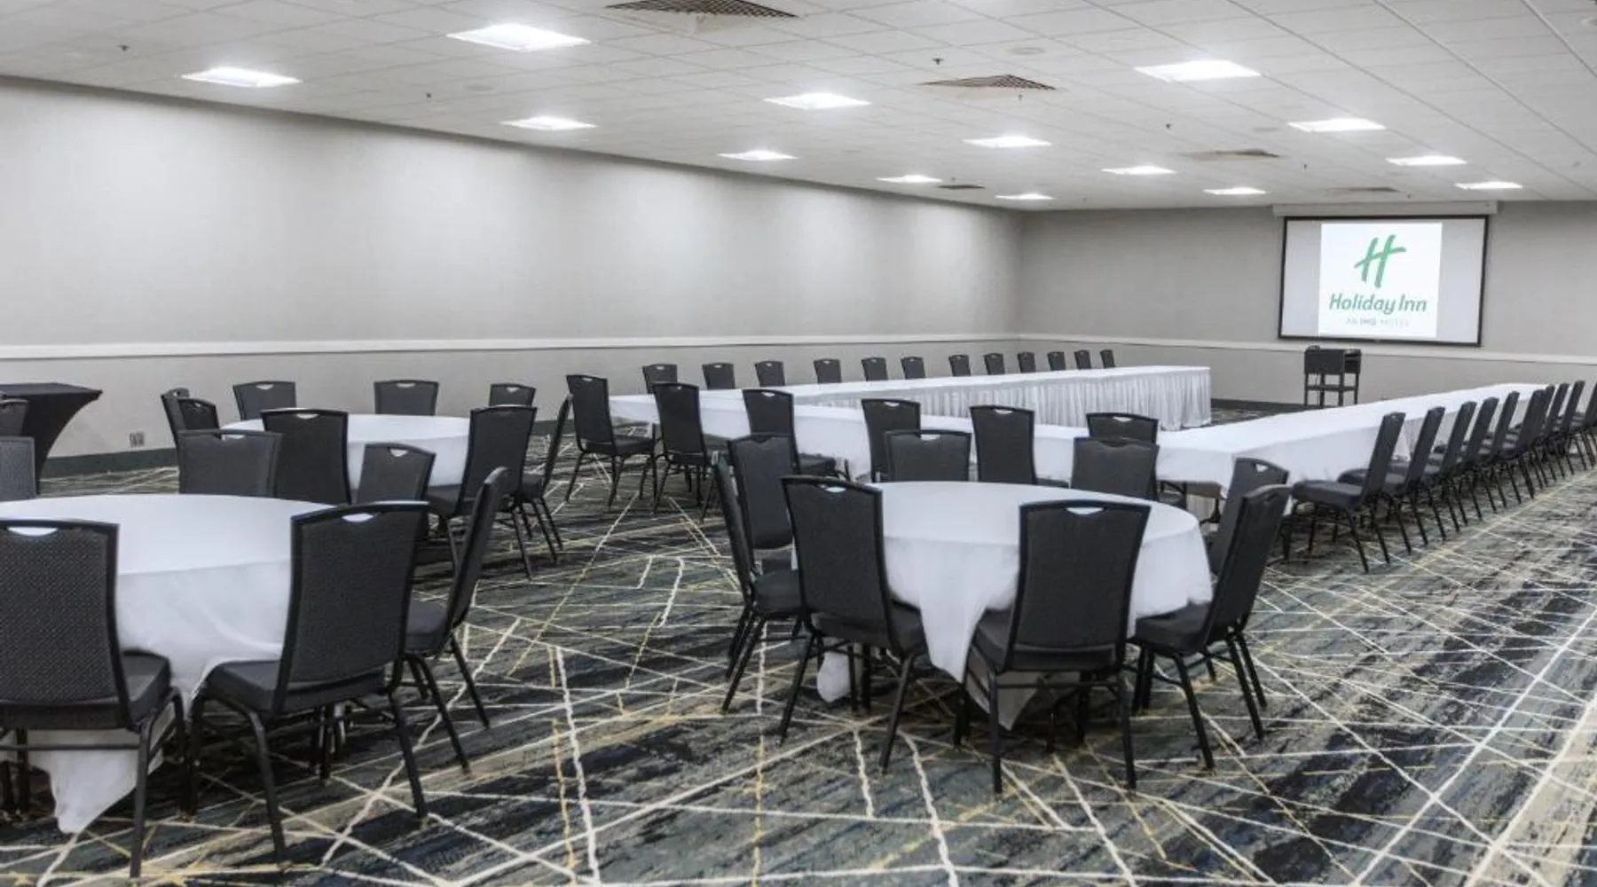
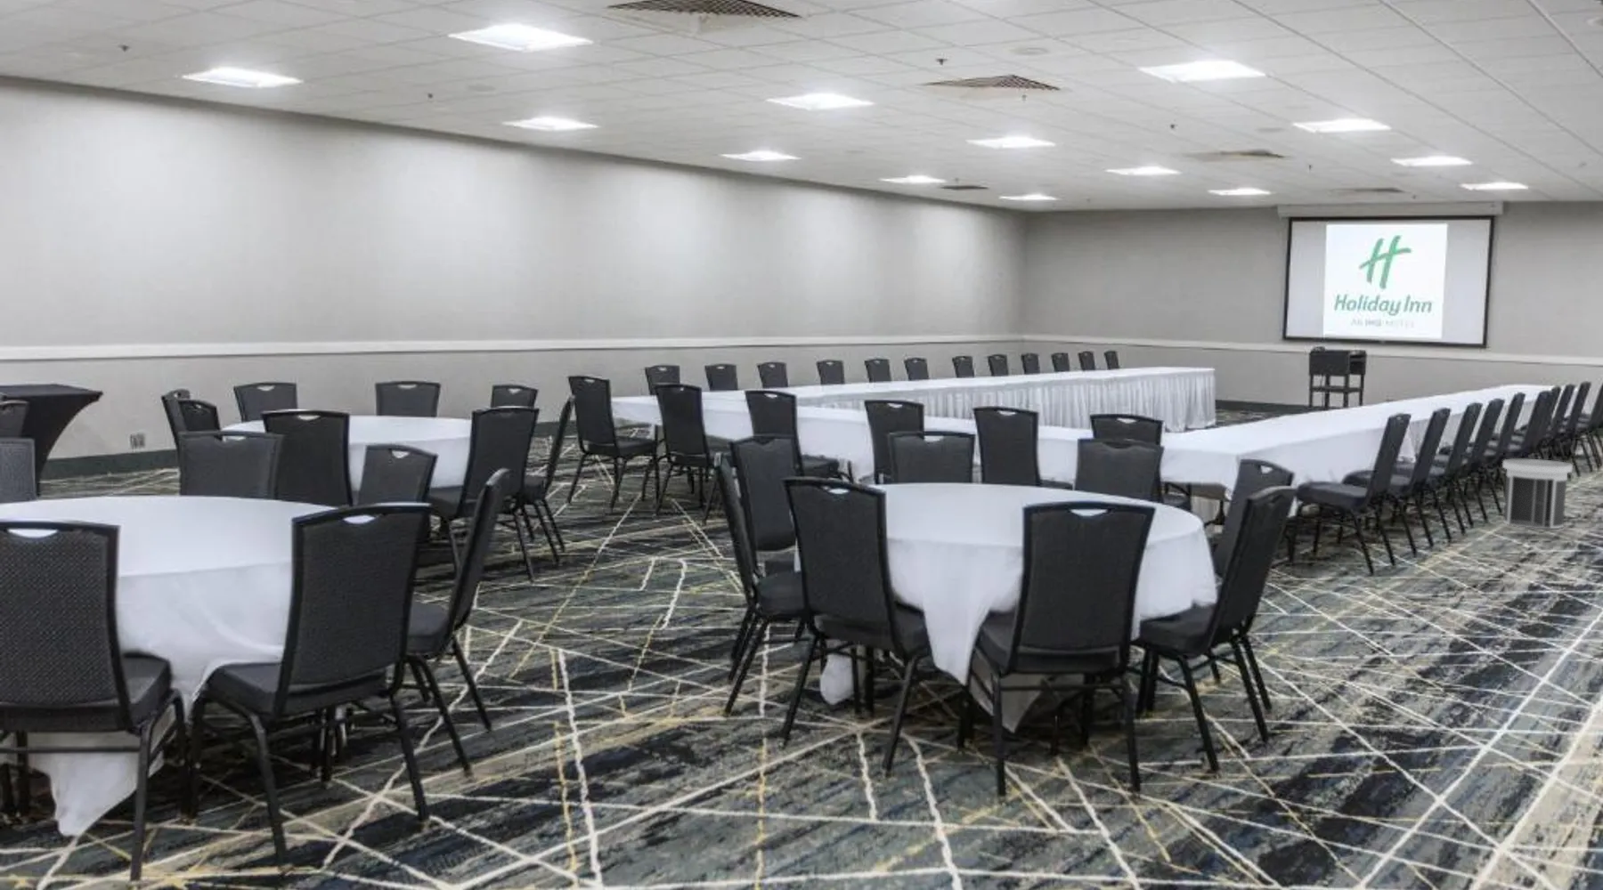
+ revolving door [1501,458,1573,529]
